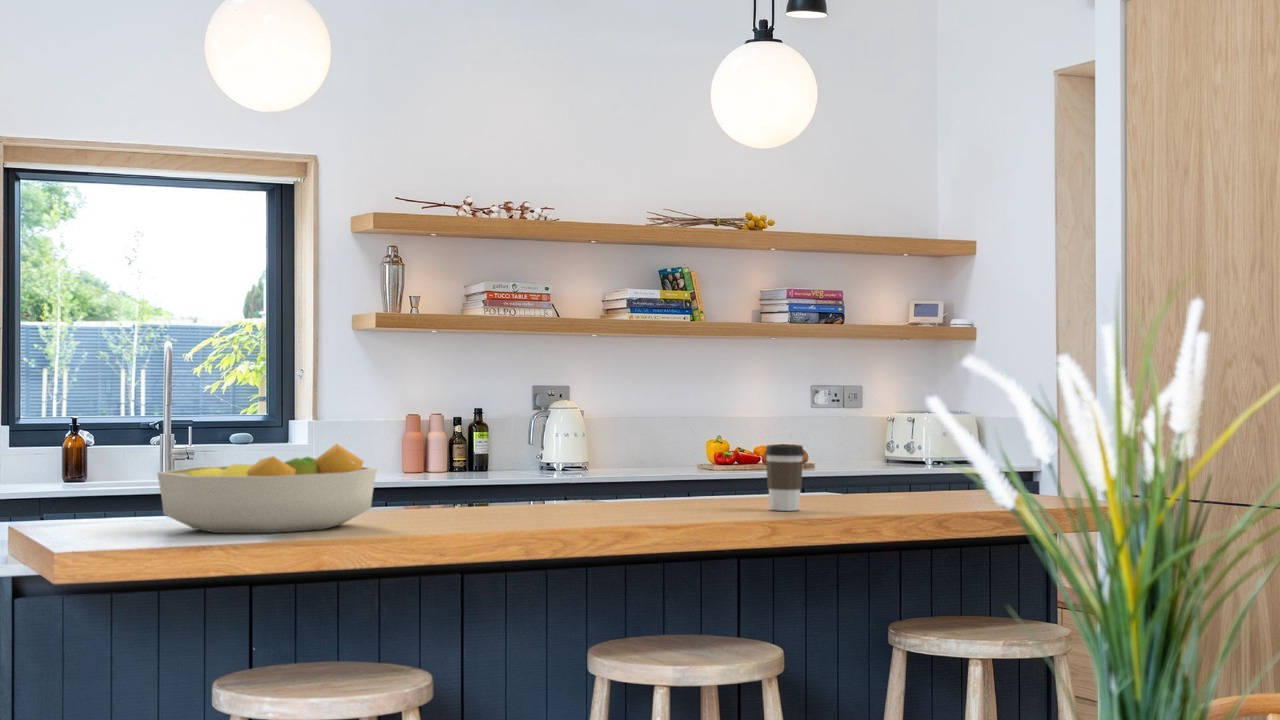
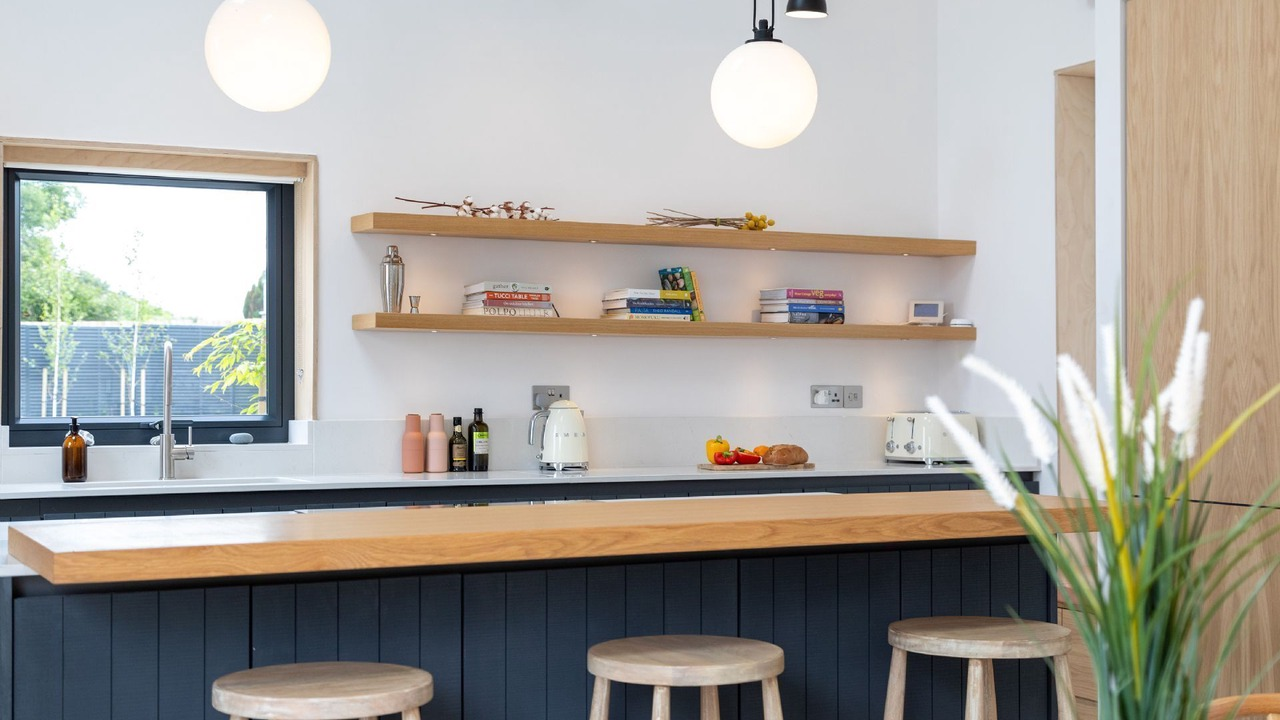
- coffee cup [764,443,805,512]
- fruit bowl [156,443,378,534]
